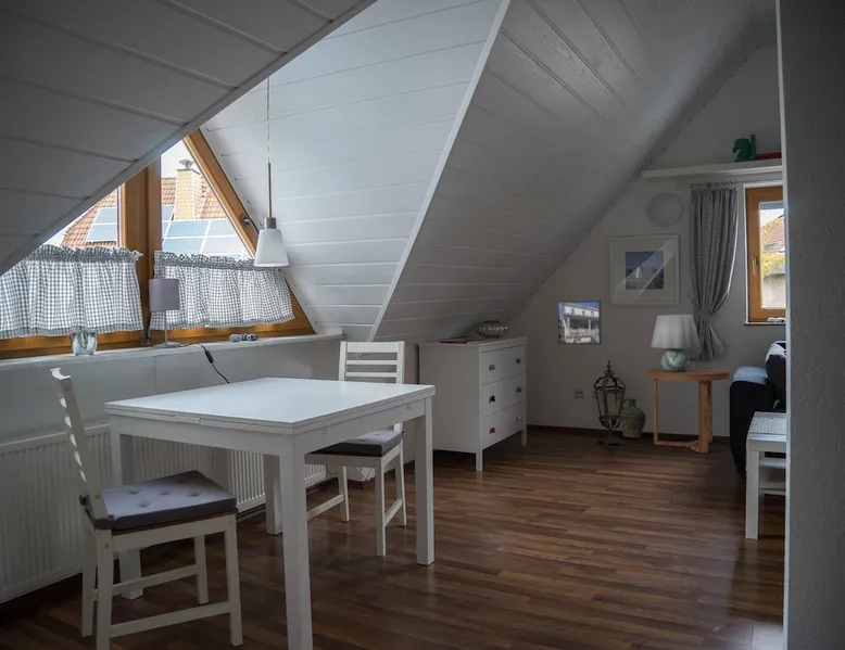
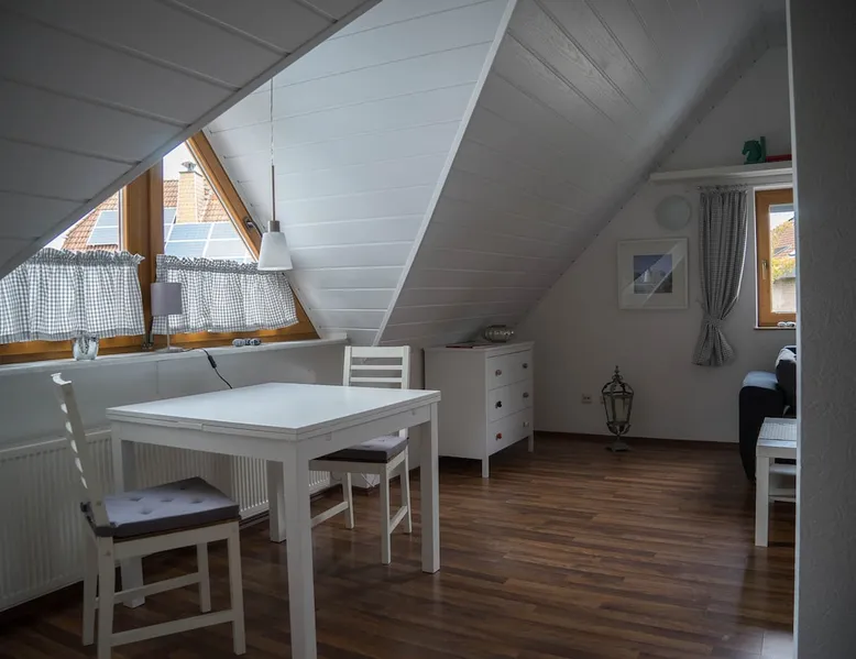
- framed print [556,299,603,346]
- side table [647,366,731,454]
- ceramic jug [619,397,647,438]
- table lamp [649,314,702,372]
